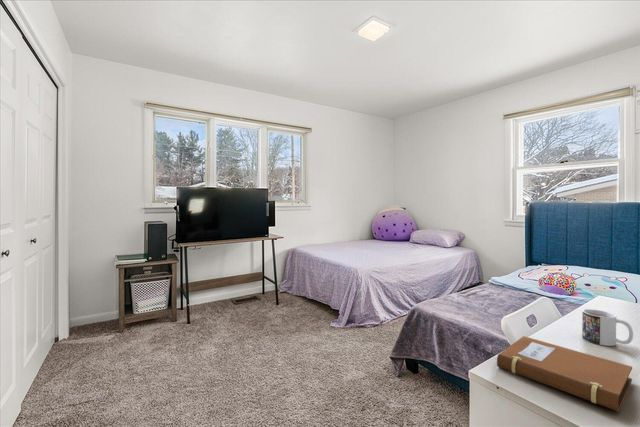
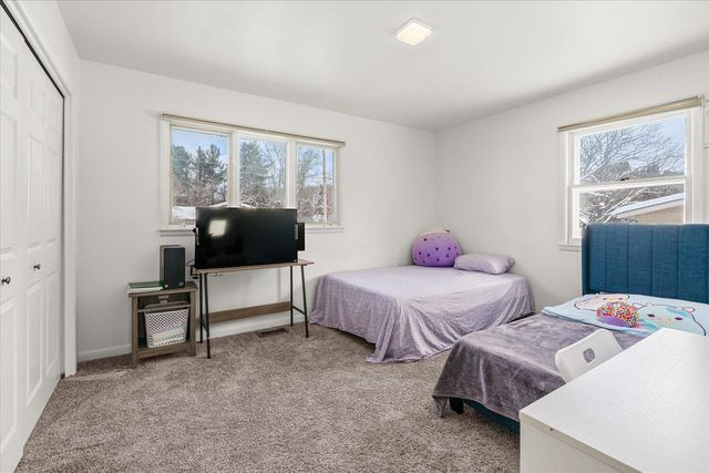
- notebook [496,335,633,412]
- mug [581,308,634,347]
